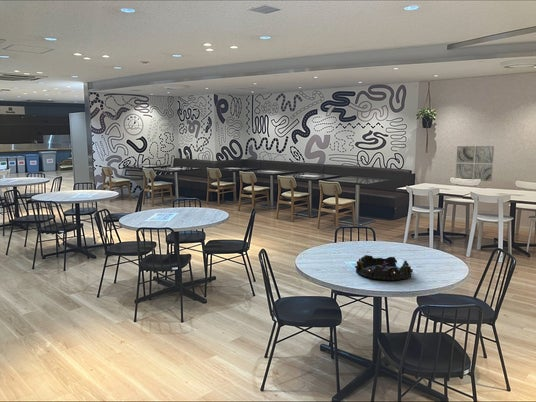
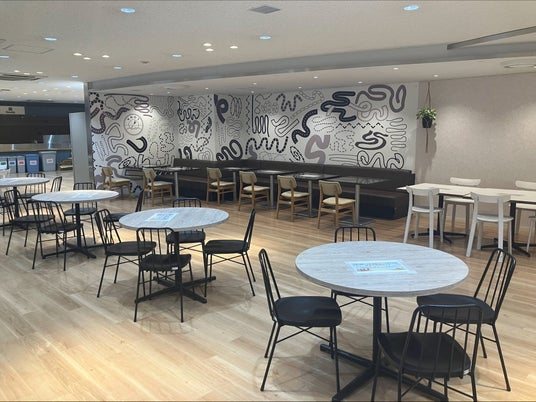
- decorative bowl [354,254,414,281]
- wall art [455,145,495,182]
